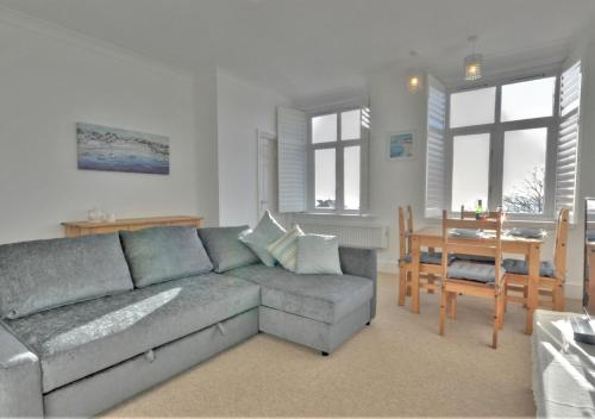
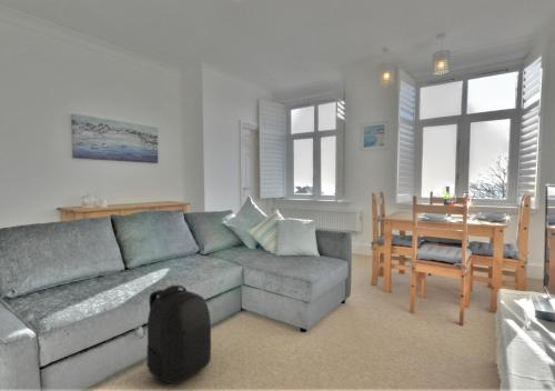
+ backpack [145,284,212,385]
